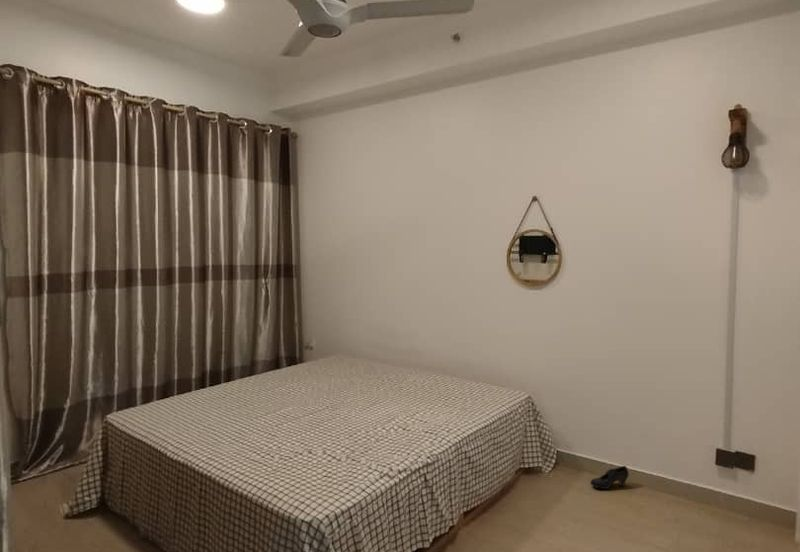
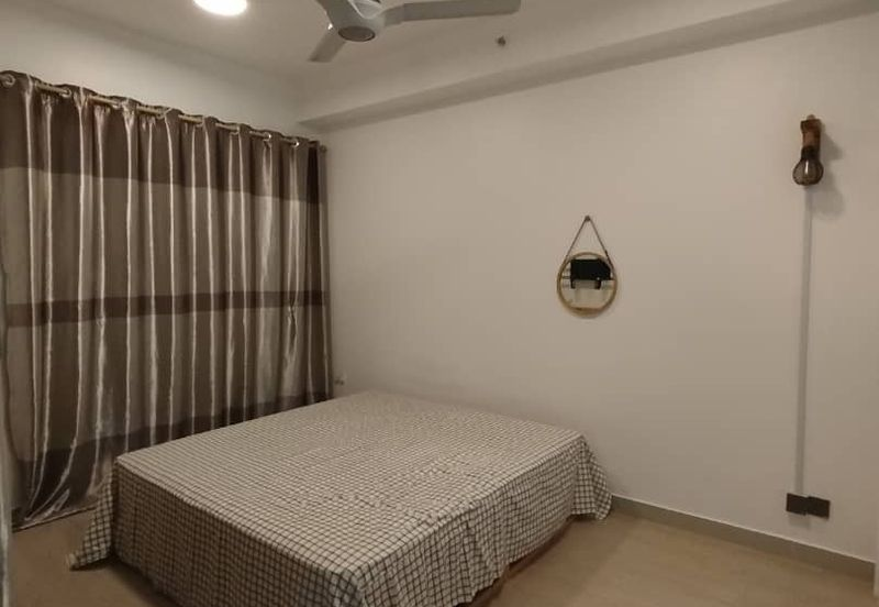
- shoe [589,465,630,490]
